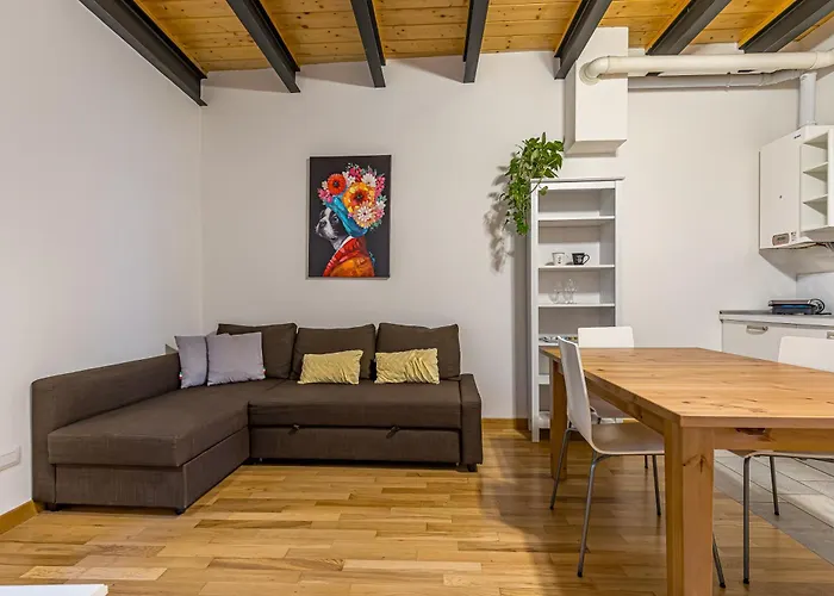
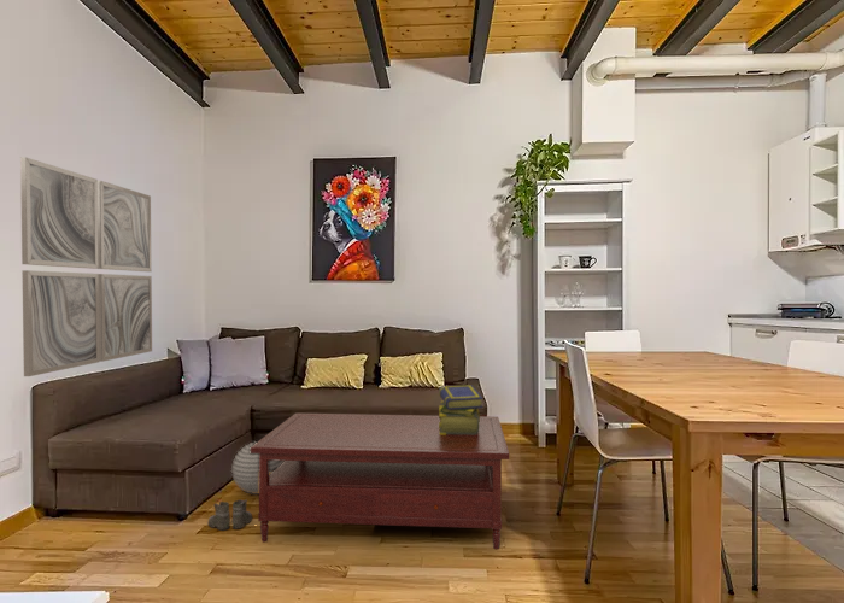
+ stack of books [438,384,483,435]
+ boots [205,498,253,533]
+ decorative ball [230,440,285,496]
+ wall art [19,156,153,377]
+ coffee table [250,412,510,550]
